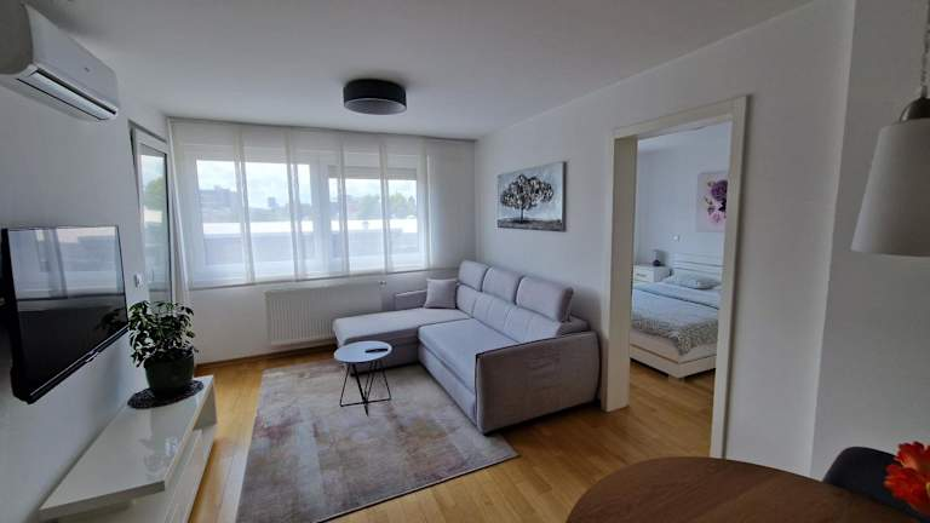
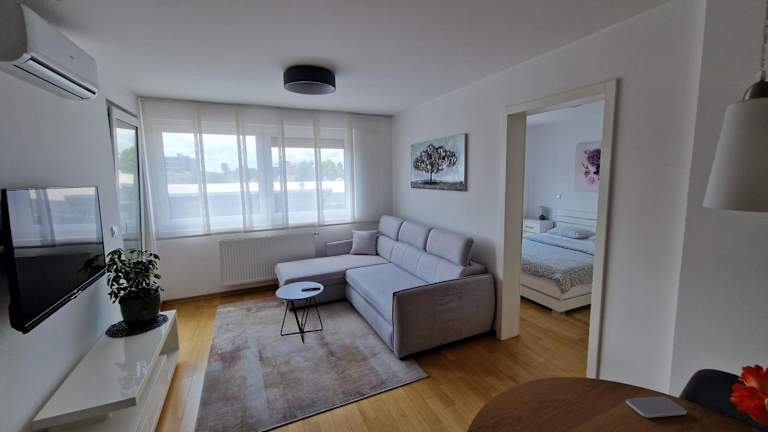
+ smartphone [625,396,687,419]
